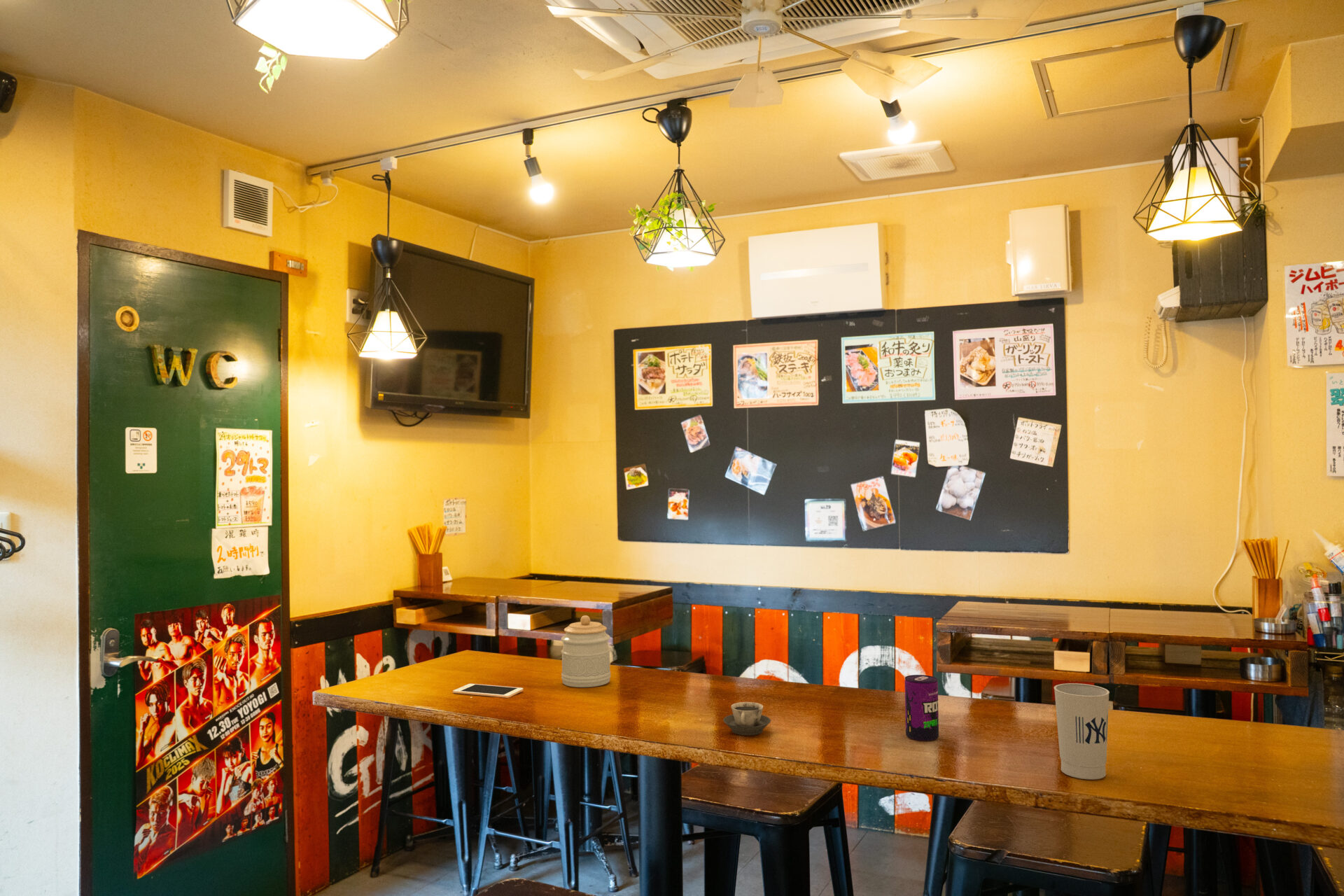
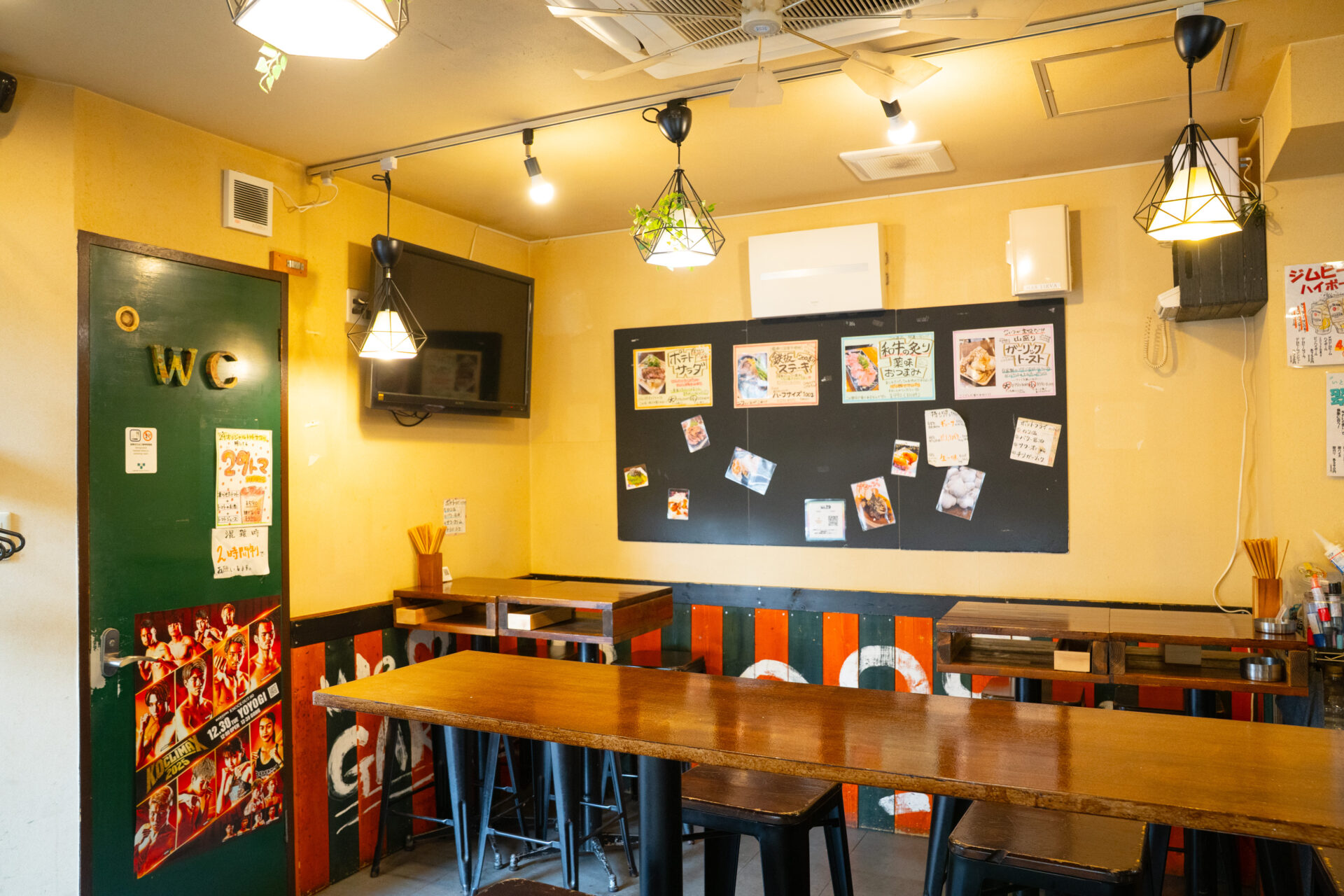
- cell phone [452,683,524,699]
- cup [1054,682,1110,780]
- cup [722,701,771,736]
- jar [561,615,611,688]
- beverage can [904,674,939,741]
